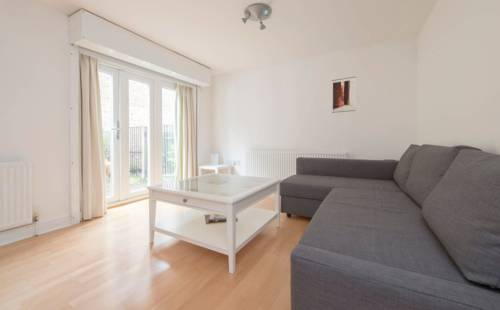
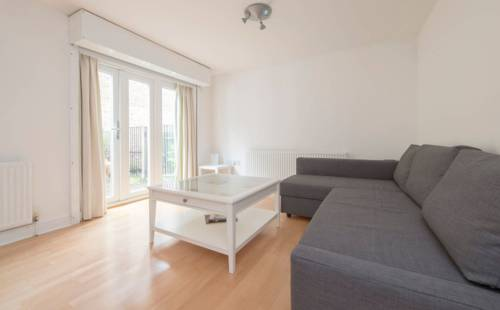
- wall art [331,76,357,114]
